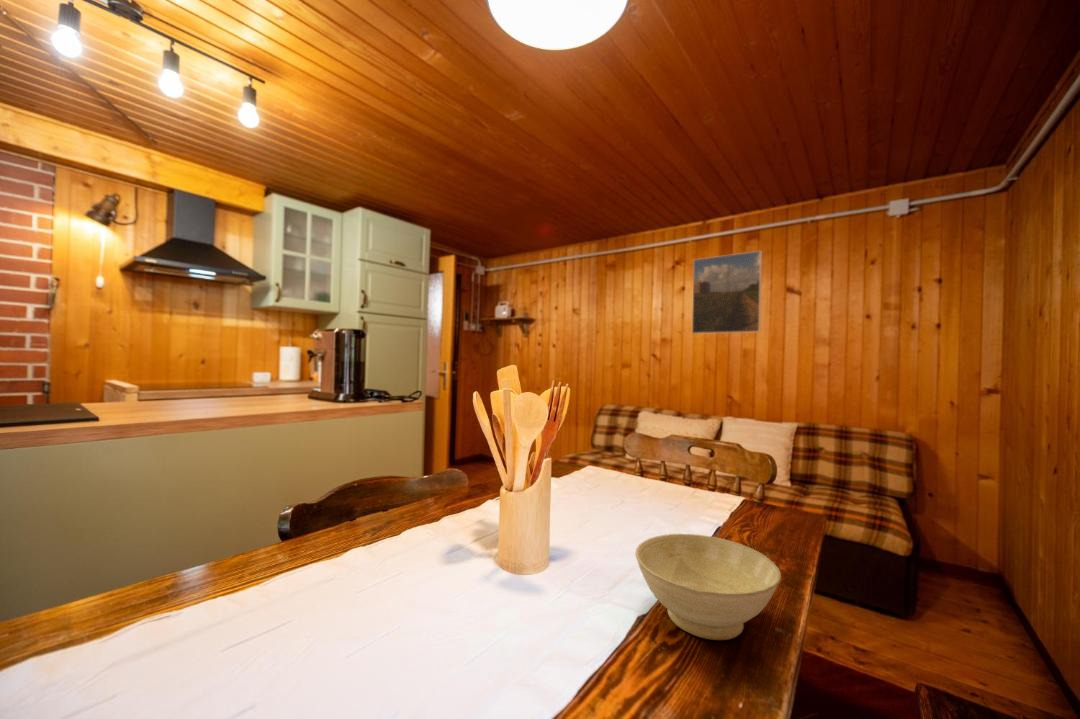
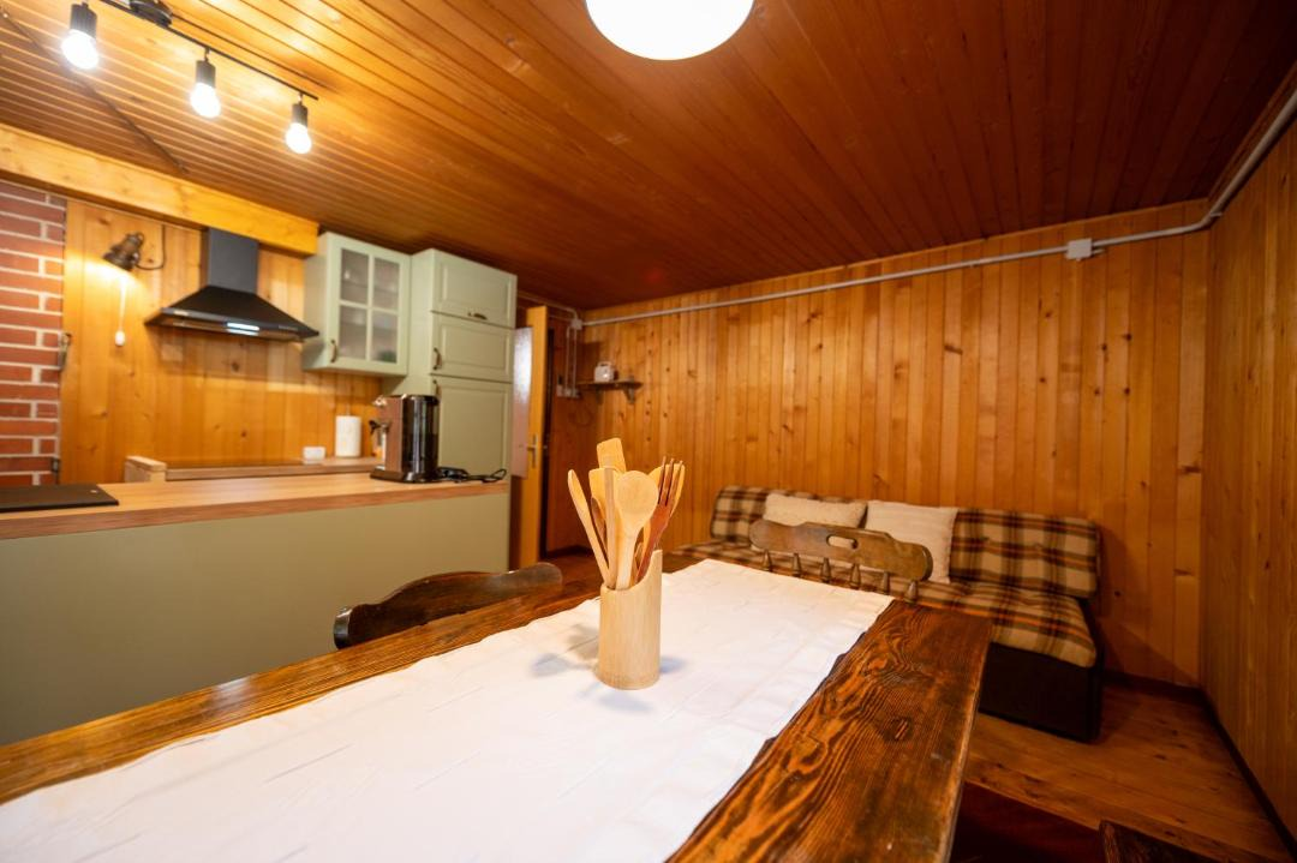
- bowl [635,533,782,641]
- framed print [691,250,763,335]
